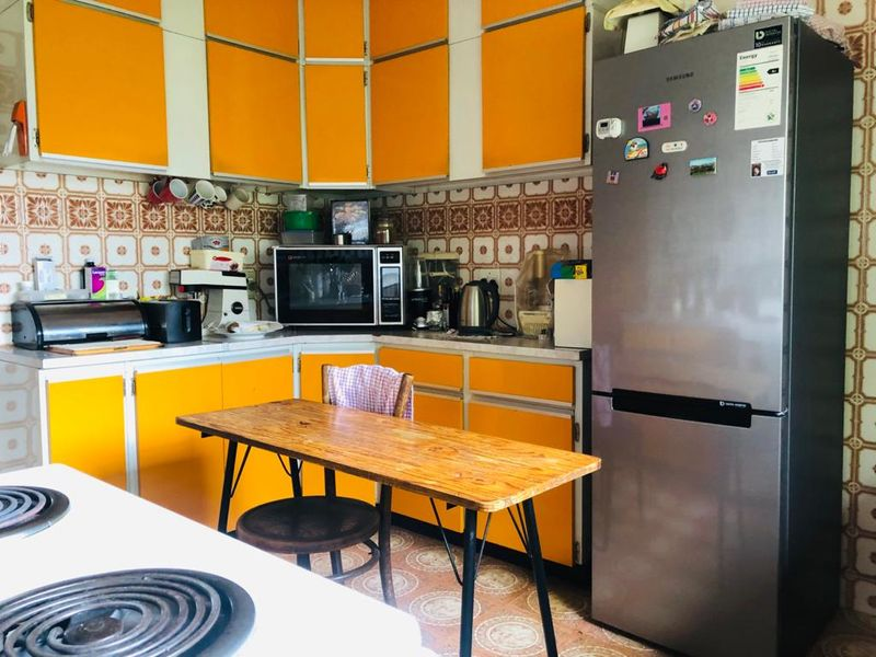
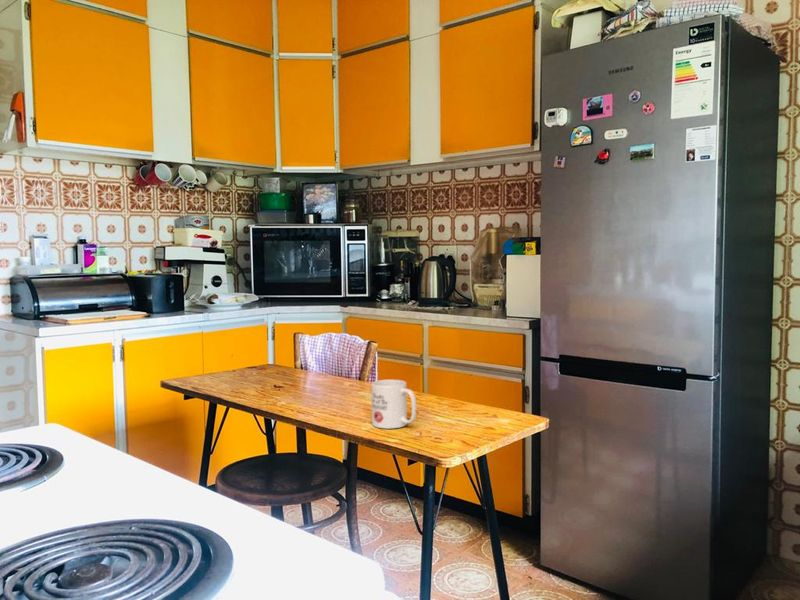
+ mug [370,379,417,430]
